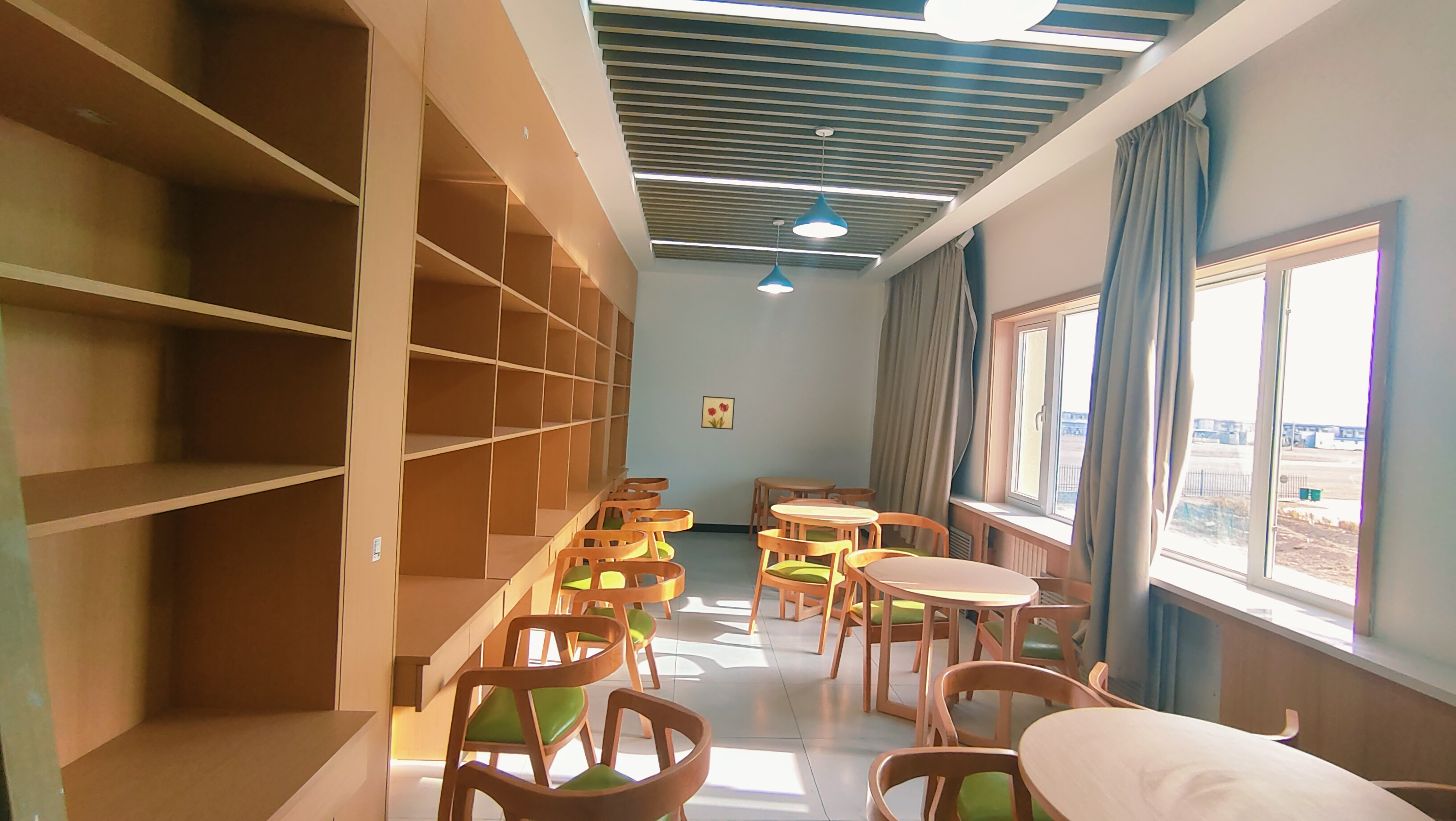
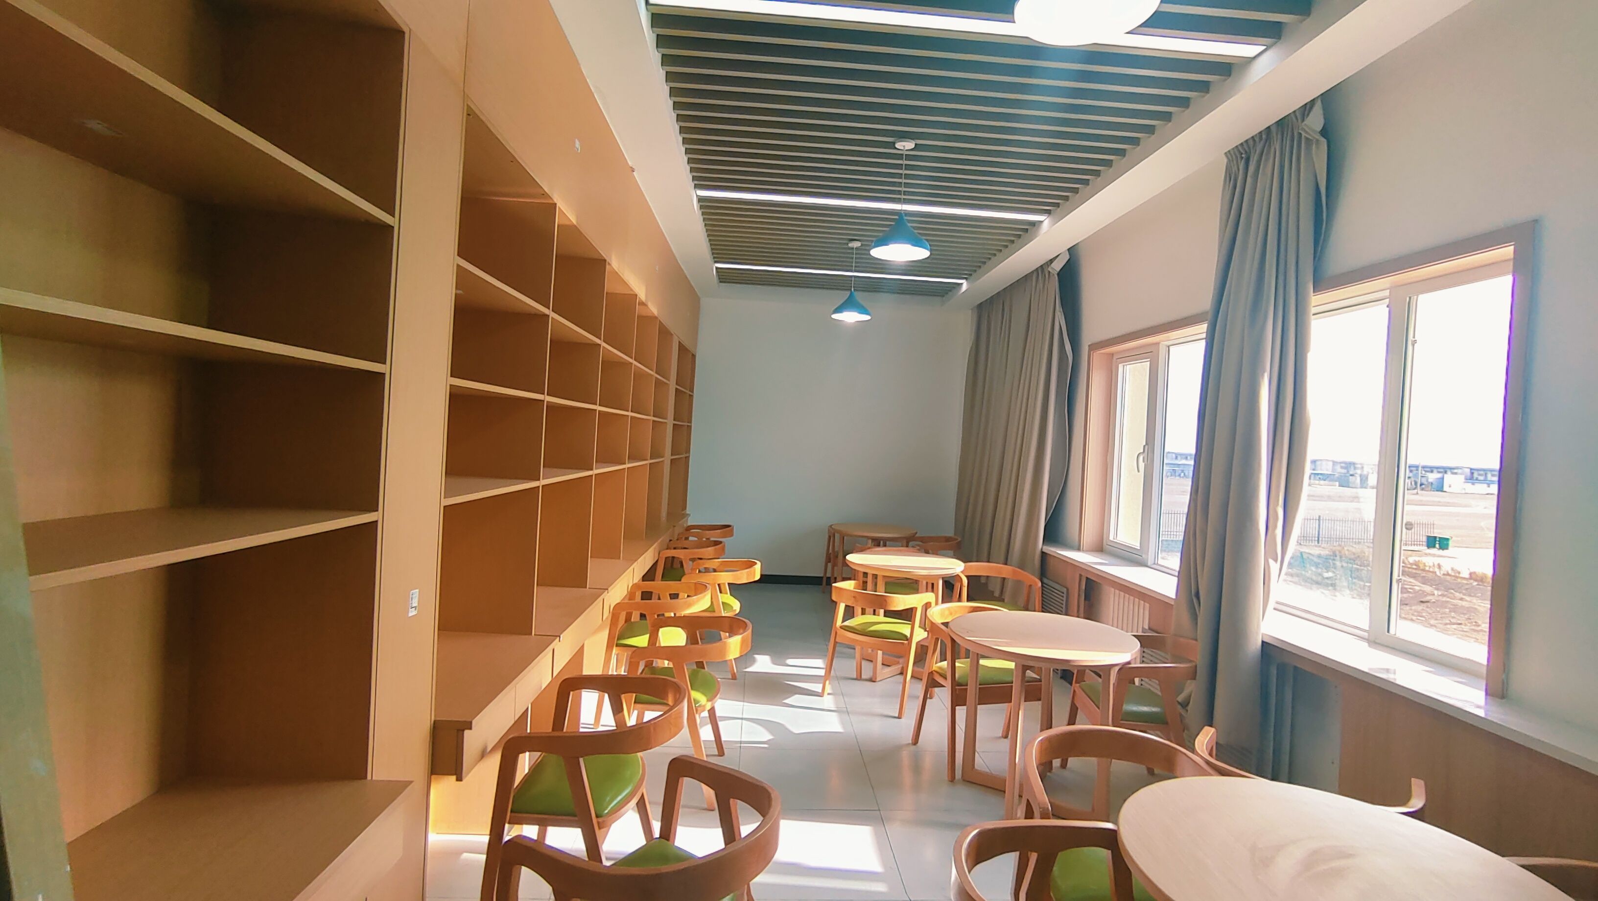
- wall art [701,396,735,430]
